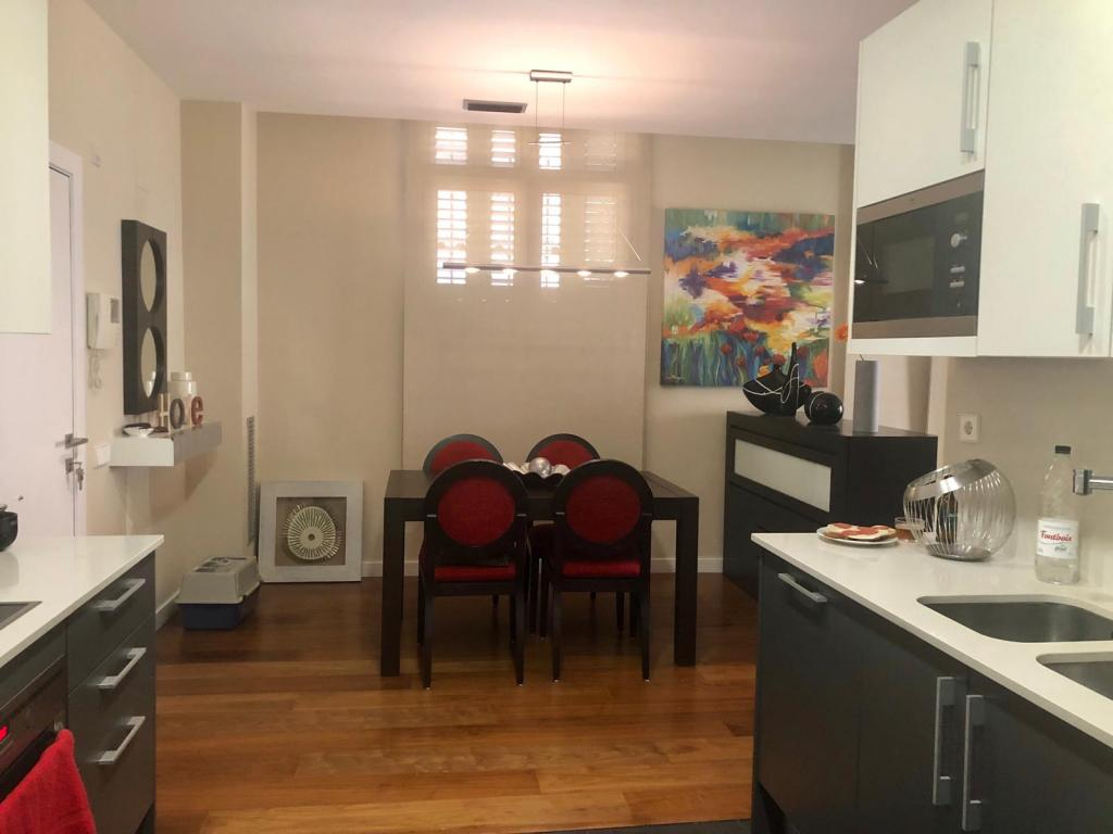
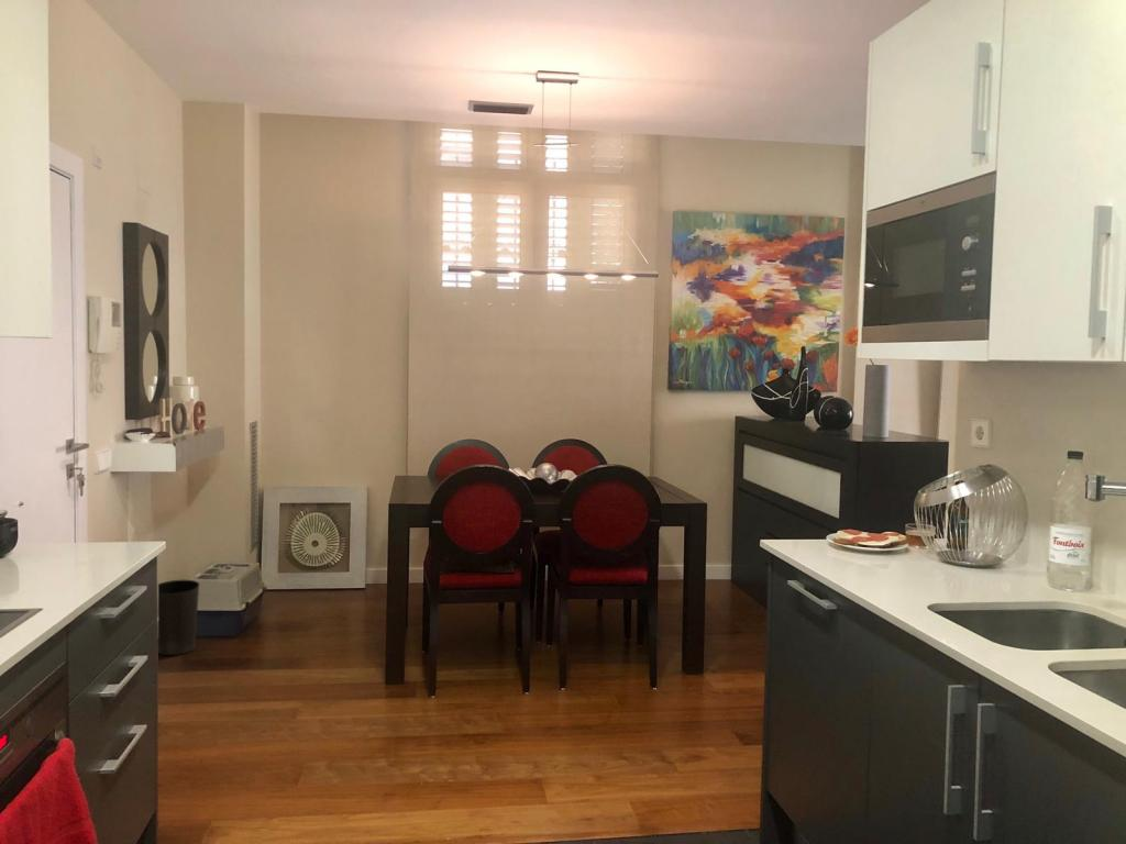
+ waste basket [157,579,200,656]
